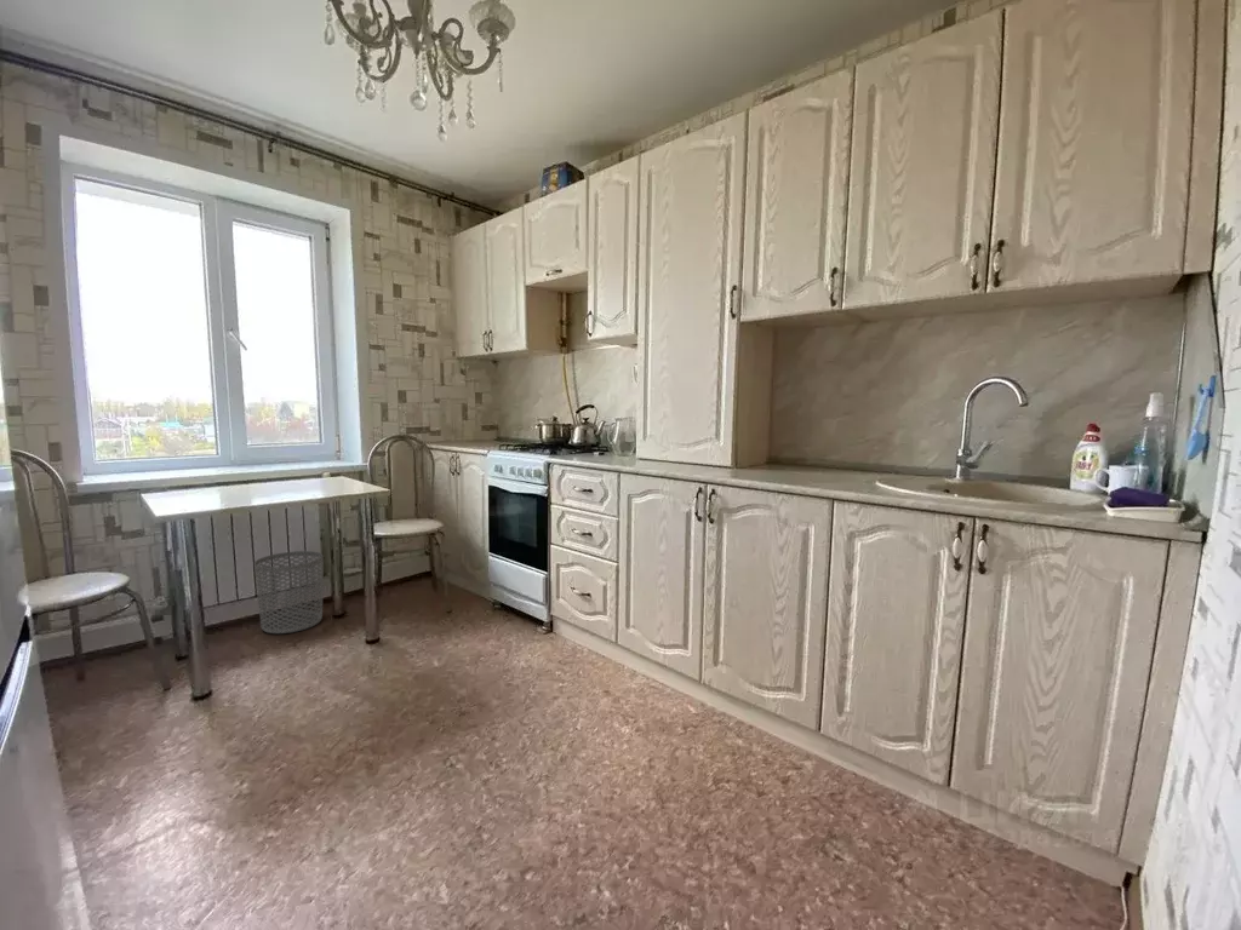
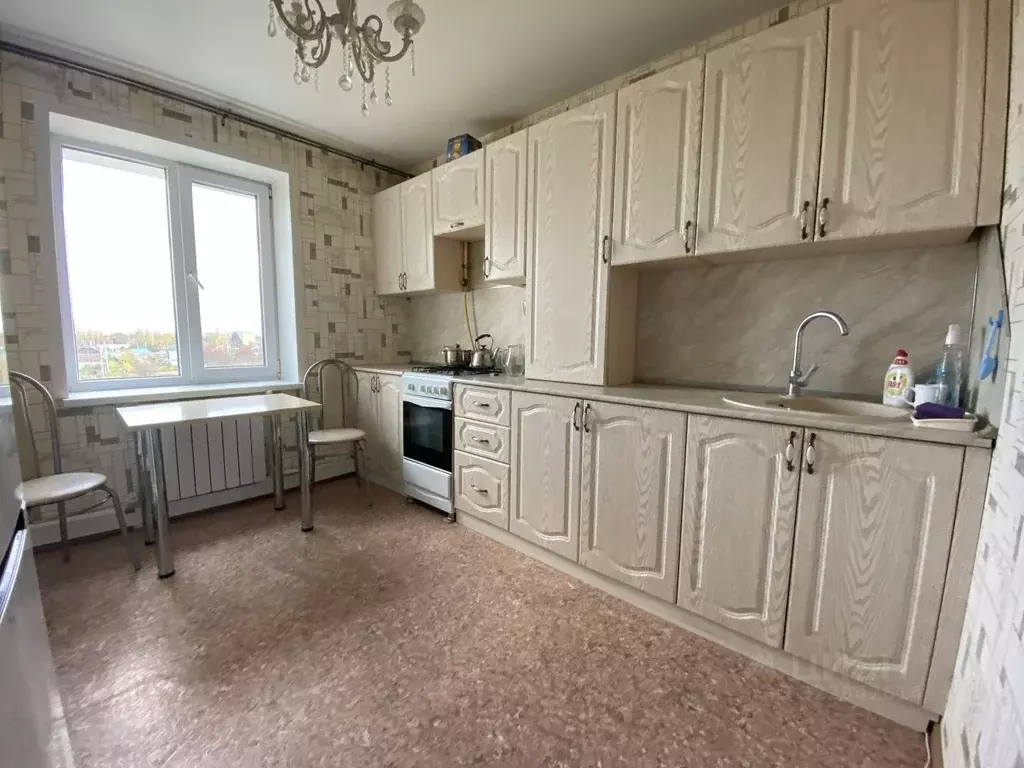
- waste bin [253,550,325,635]
